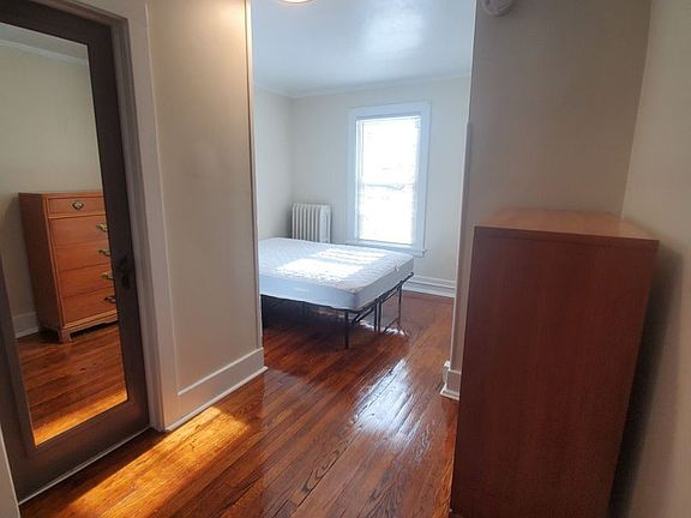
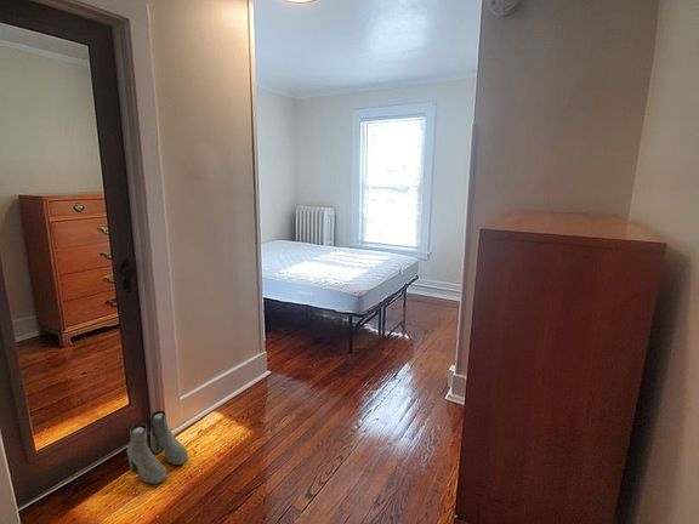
+ boots [126,410,189,485]
